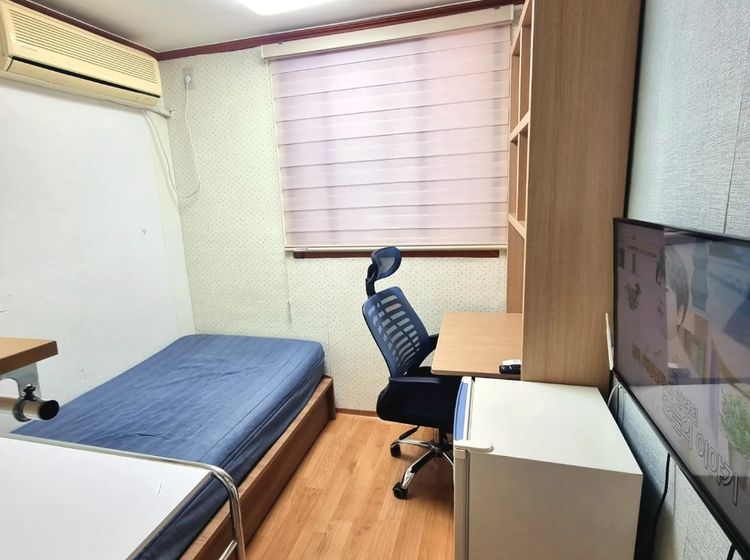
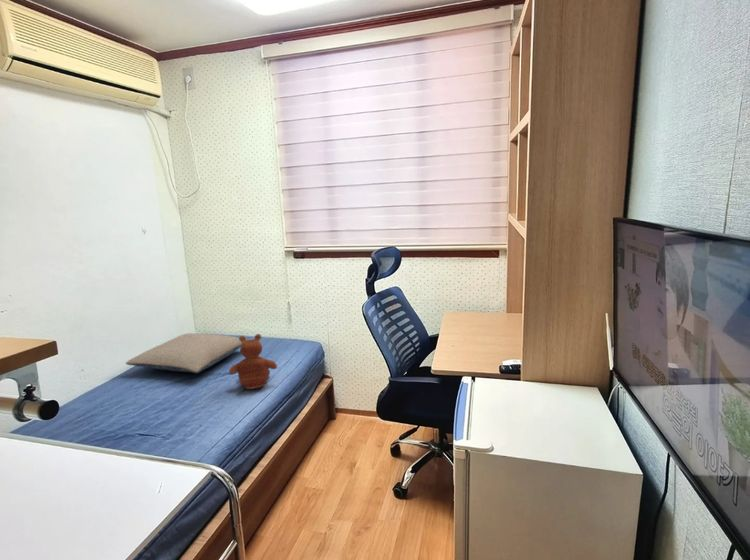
+ pillow [125,332,249,374]
+ toy [228,333,278,390]
